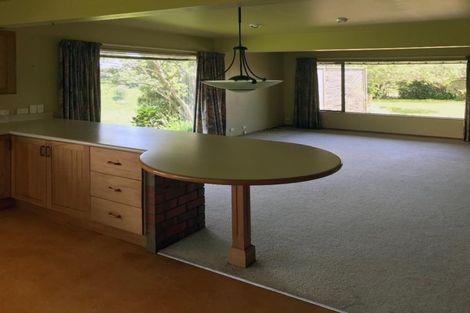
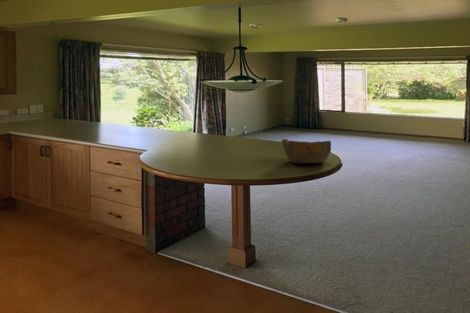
+ bowl [281,138,332,164]
